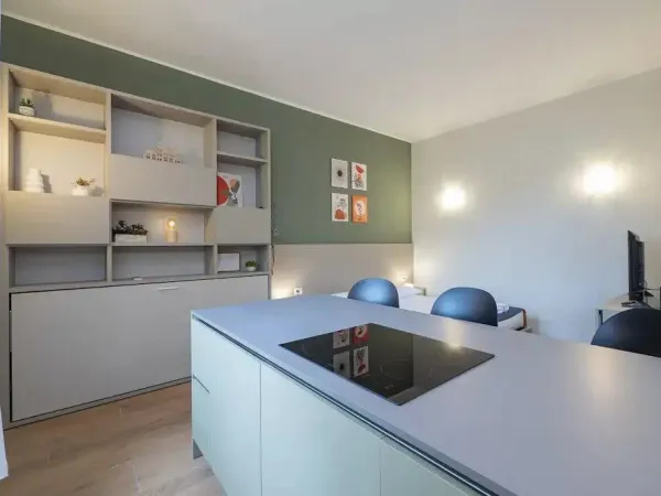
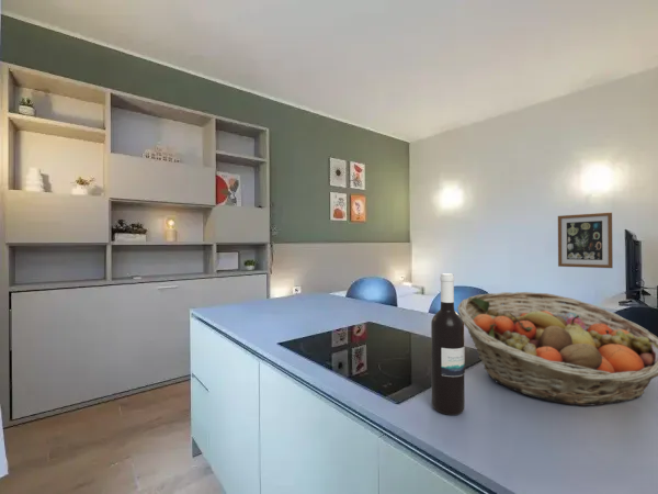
+ wall art [557,211,614,269]
+ wine bottle [430,272,466,416]
+ fruit basket [456,291,658,407]
